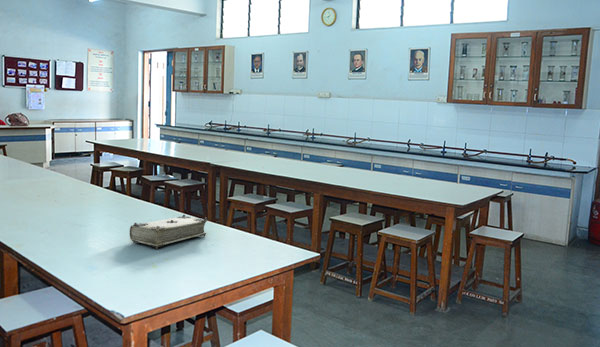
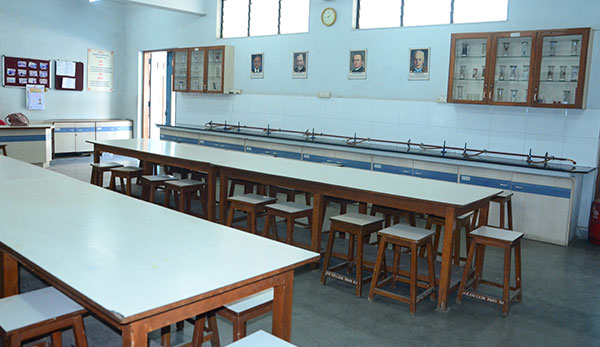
- bible [128,214,208,250]
